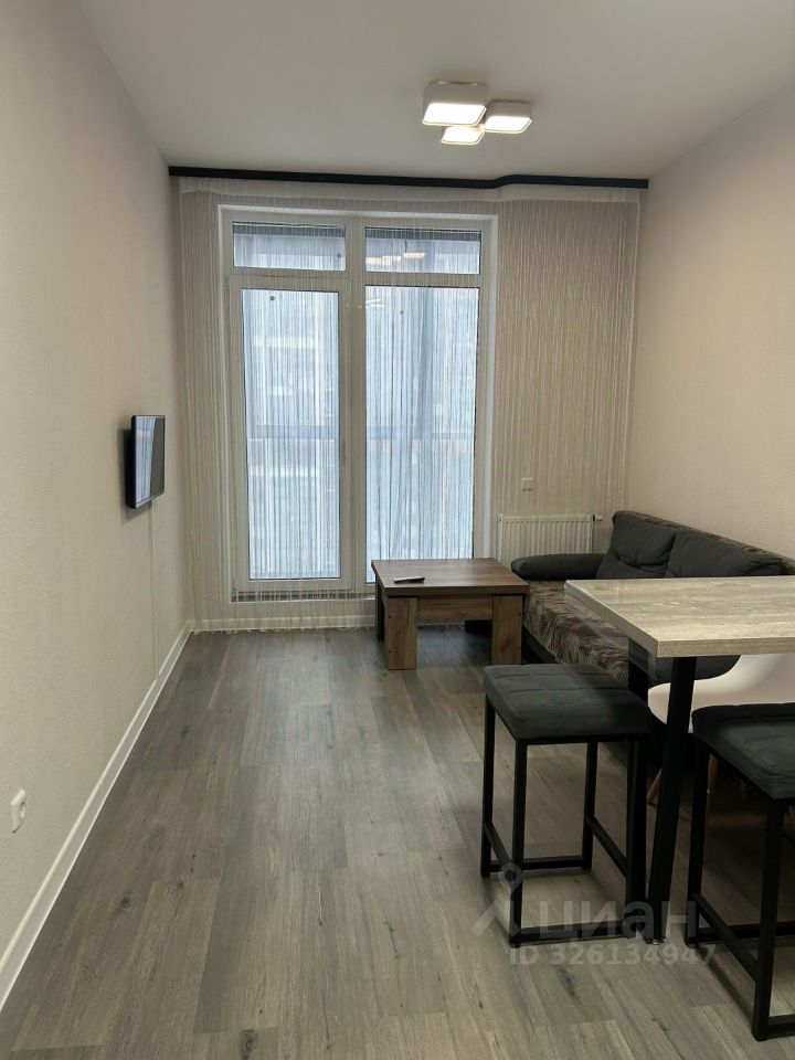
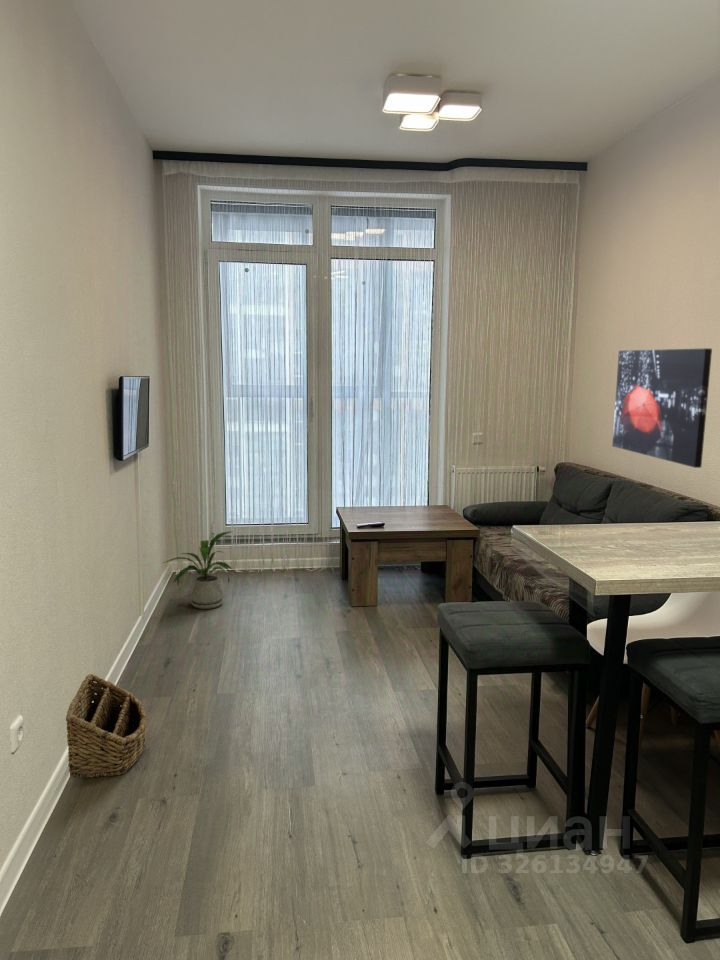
+ wall art [611,347,713,469]
+ house plant [162,530,235,610]
+ basket [65,673,147,779]
